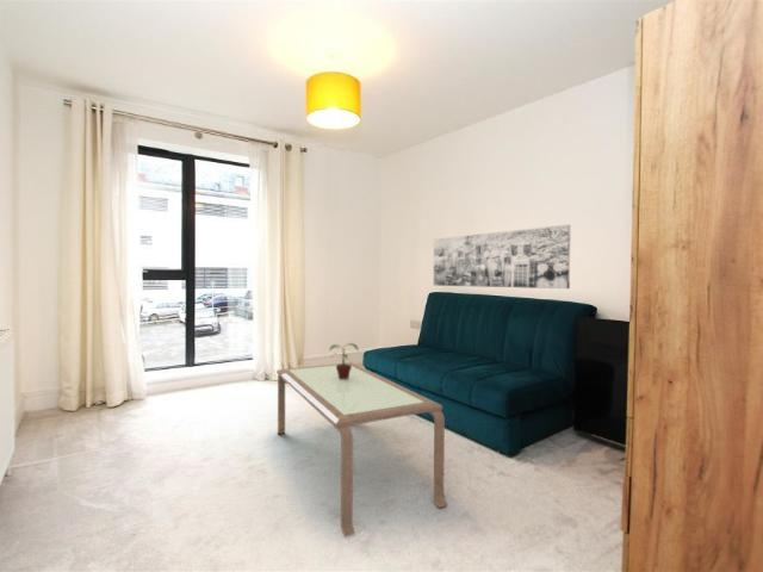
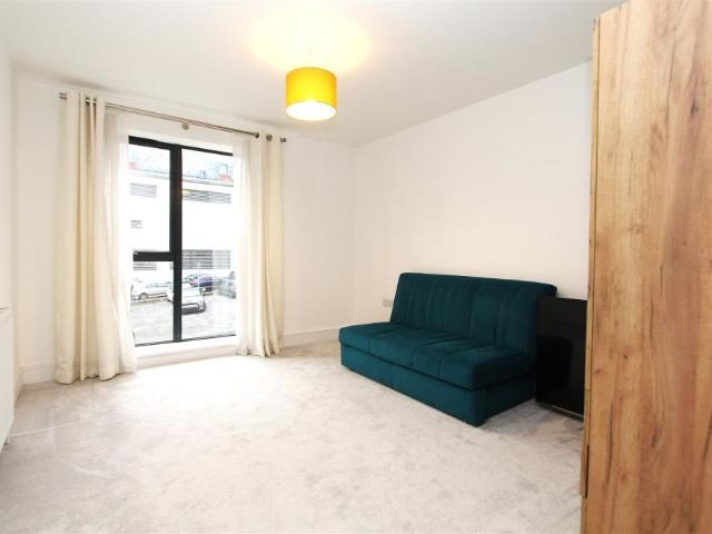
- wall art [433,224,571,290]
- potted plant [328,342,360,380]
- coffee table [275,361,448,539]
